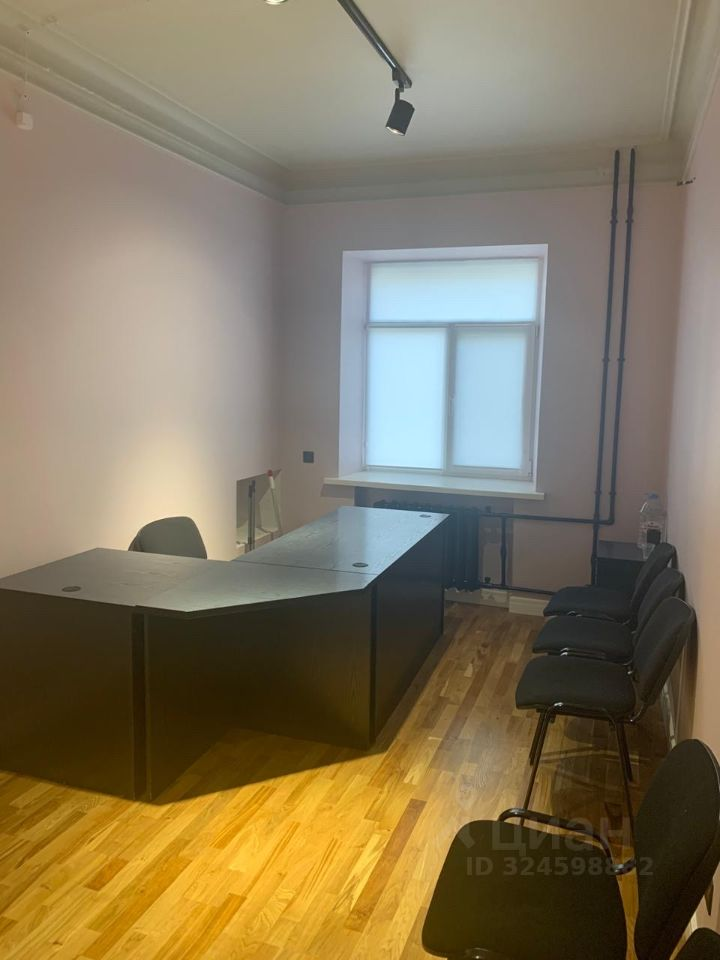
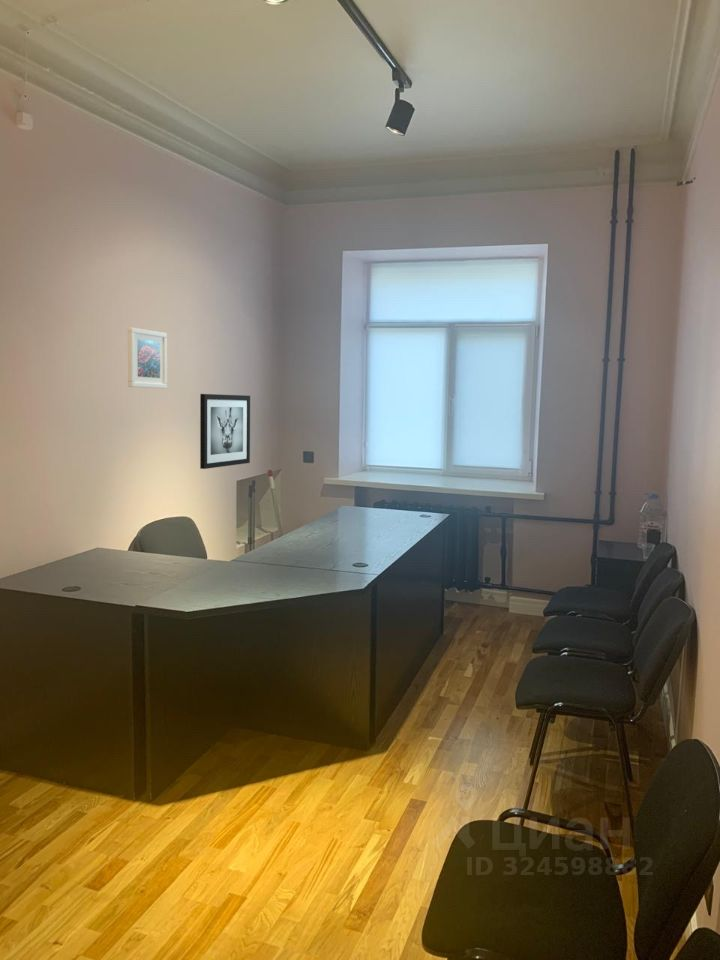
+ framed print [127,326,168,389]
+ wall art [199,393,251,470]
